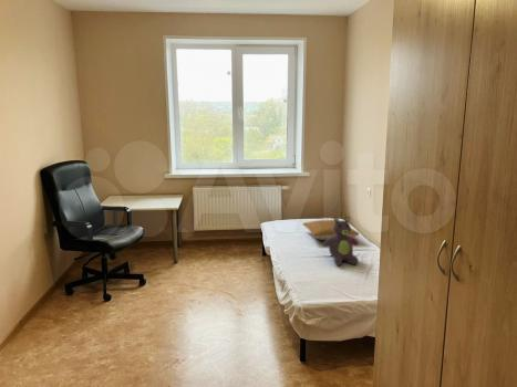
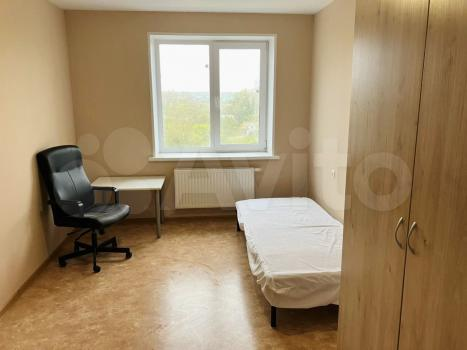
- stuffed bear [322,216,360,266]
- pillow [301,219,360,241]
